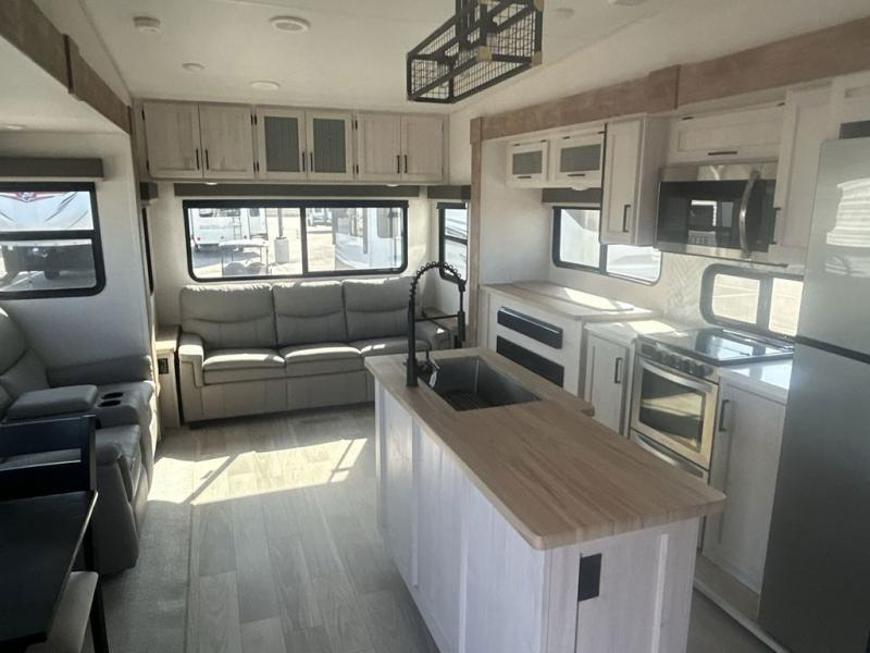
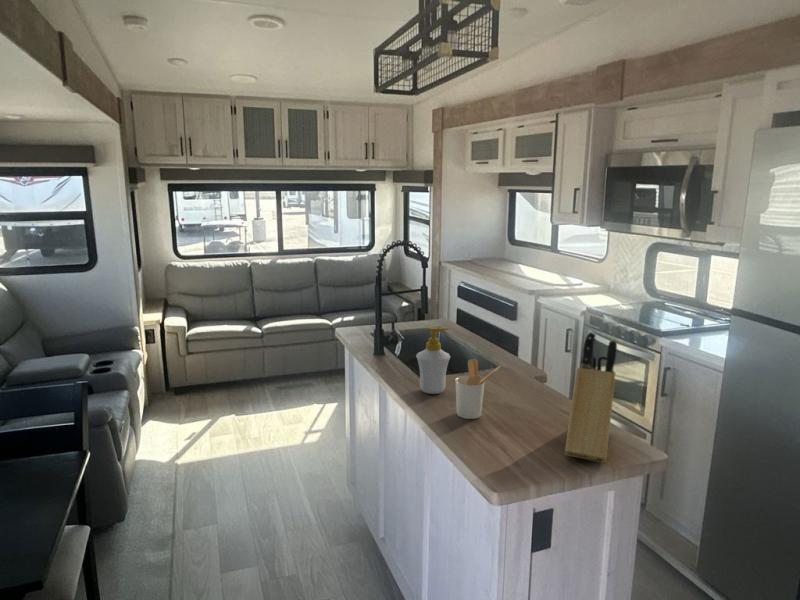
+ utensil holder [455,358,501,420]
+ knife block [564,331,618,464]
+ soap bottle [415,326,451,395]
